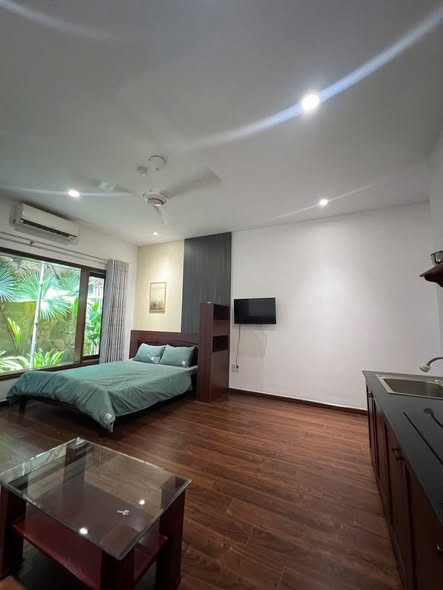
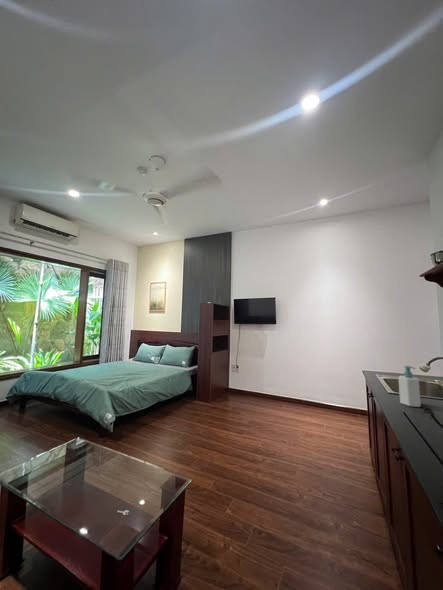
+ soap bottle [397,365,422,408]
